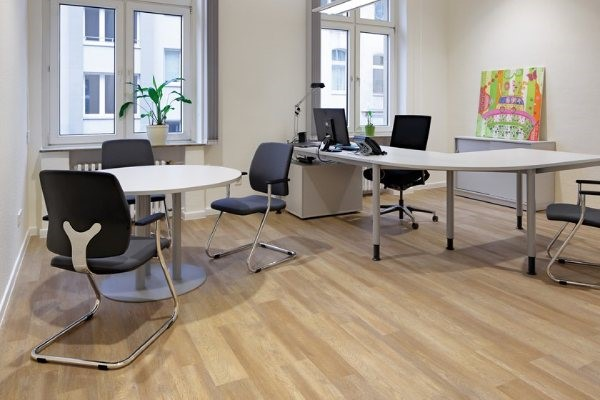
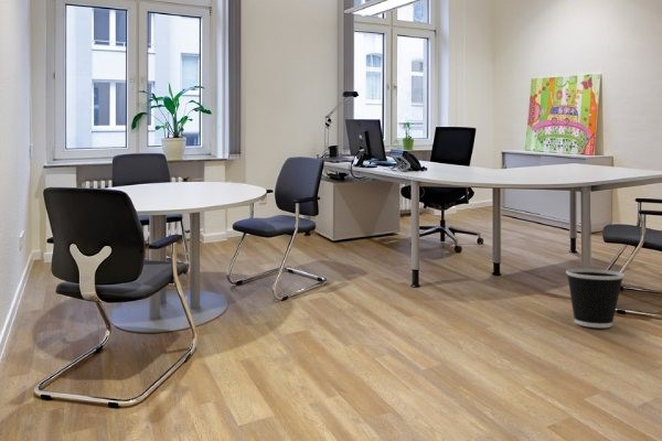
+ wastebasket [565,268,626,329]
